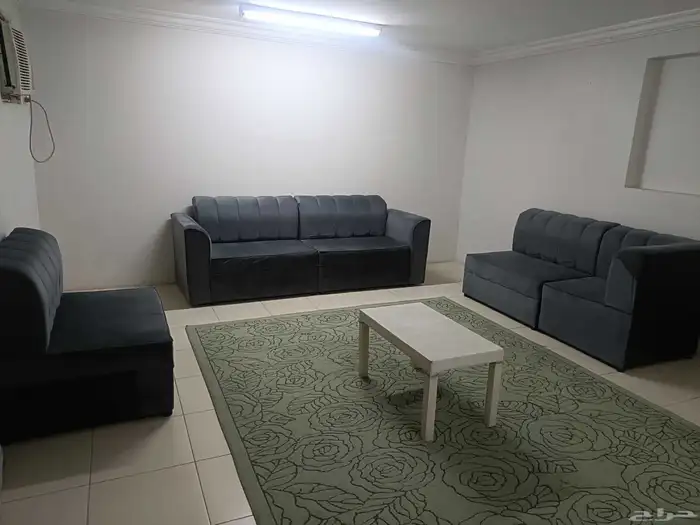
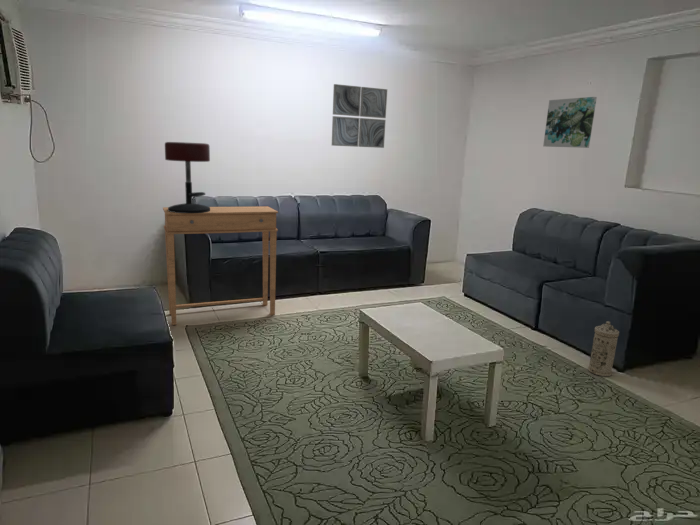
+ wall art [542,96,598,149]
+ water filter [587,320,620,377]
+ side table [162,206,279,326]
+ bar stool [164,141,211,213]
+ wall art [331,83,388,149]
